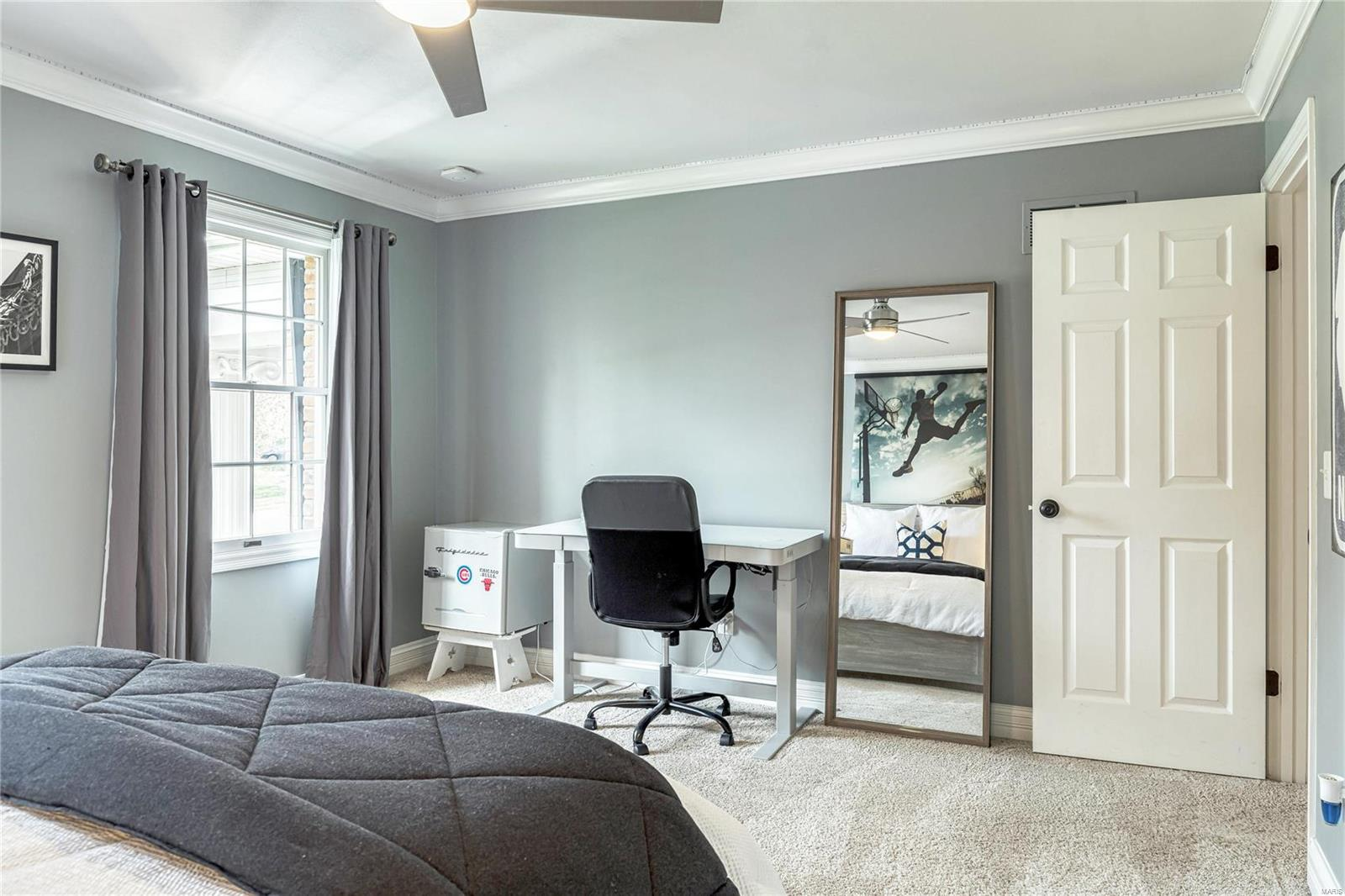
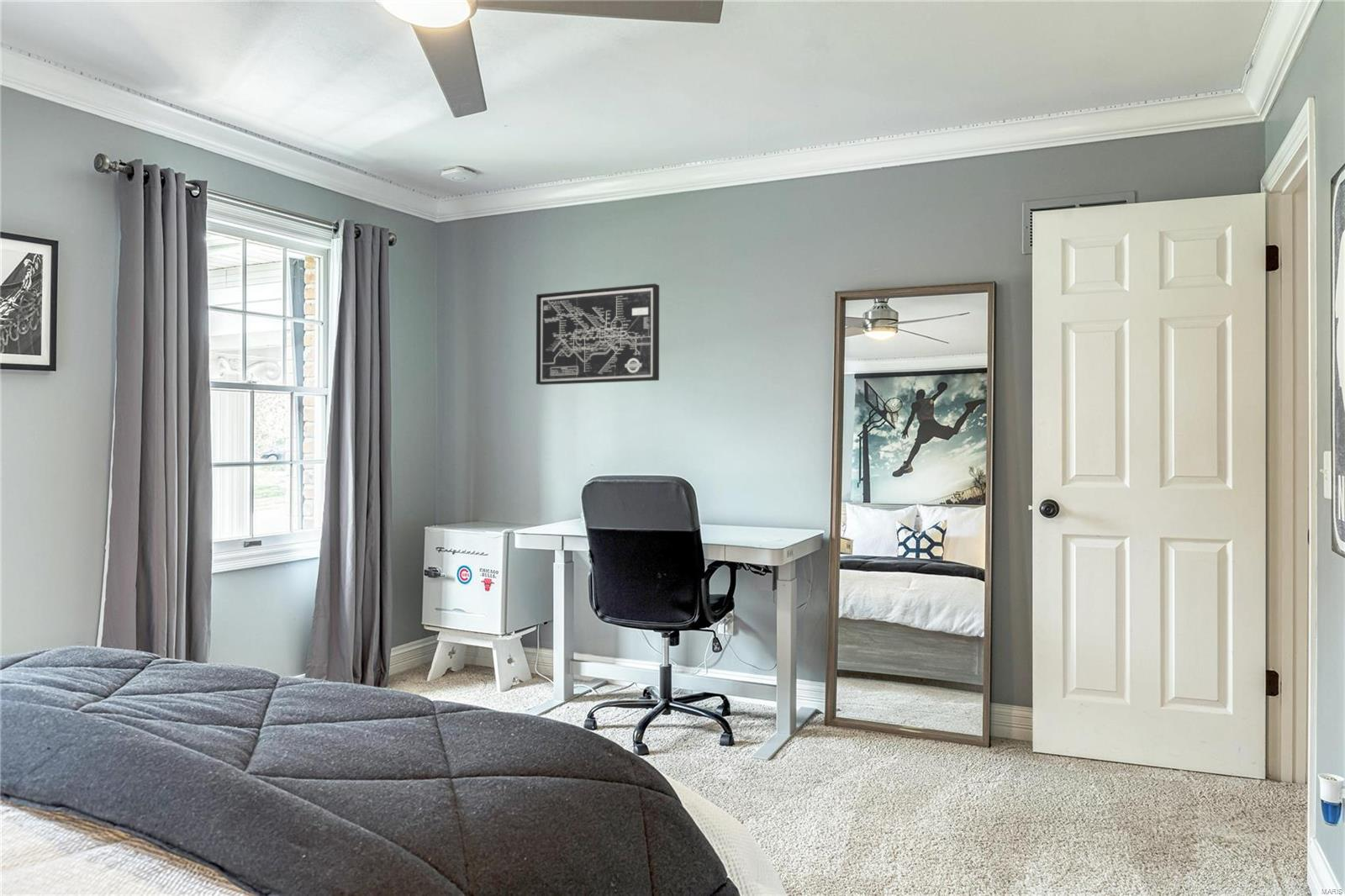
+ wall art [535,282,660,386]
